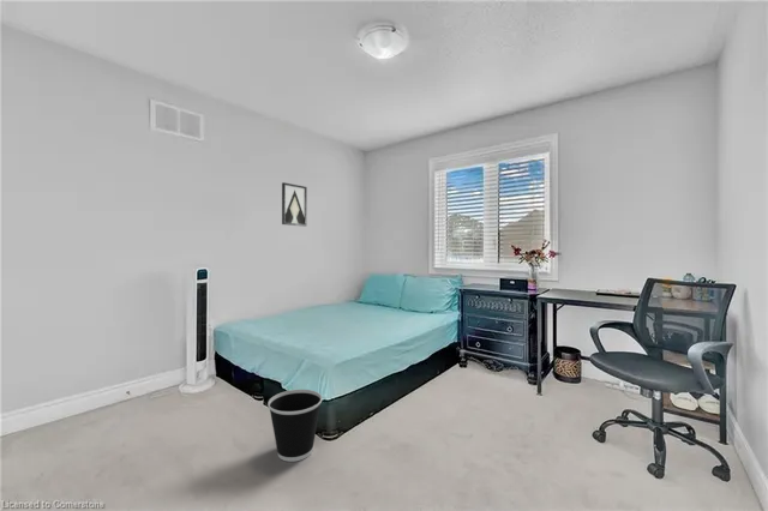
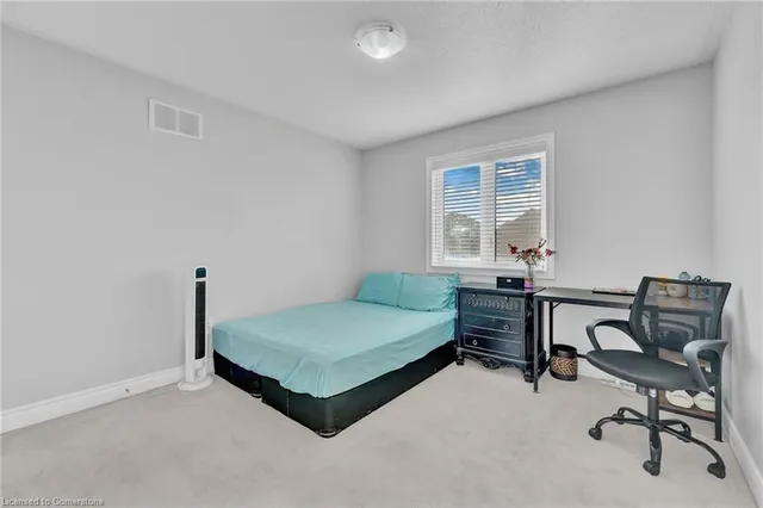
- wall art [281,181,308,228]
- wastebasket [266,389,323,463]
